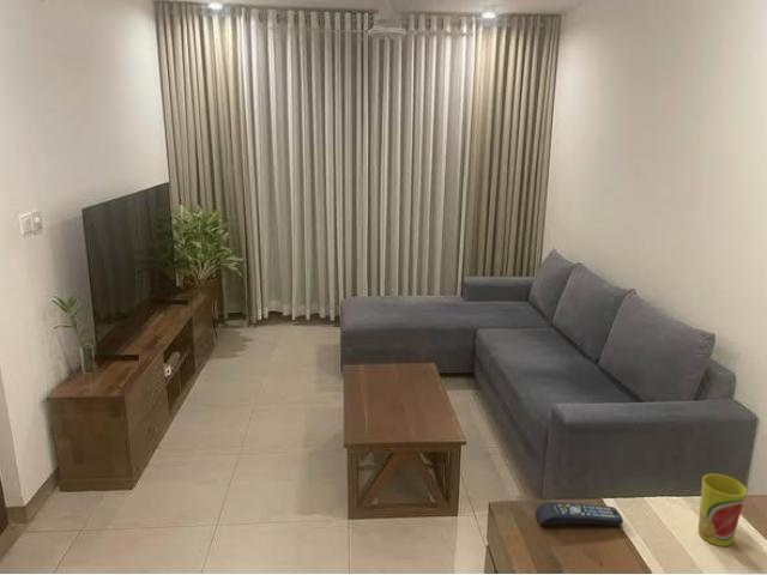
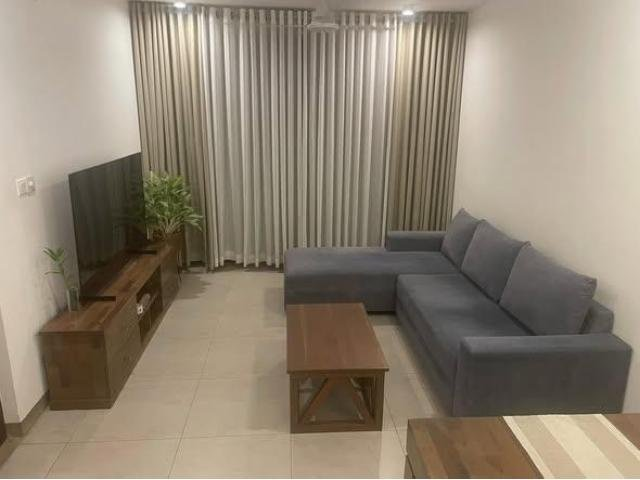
- remote control [535,501,624,527]
- cup [697,473,748,547]
